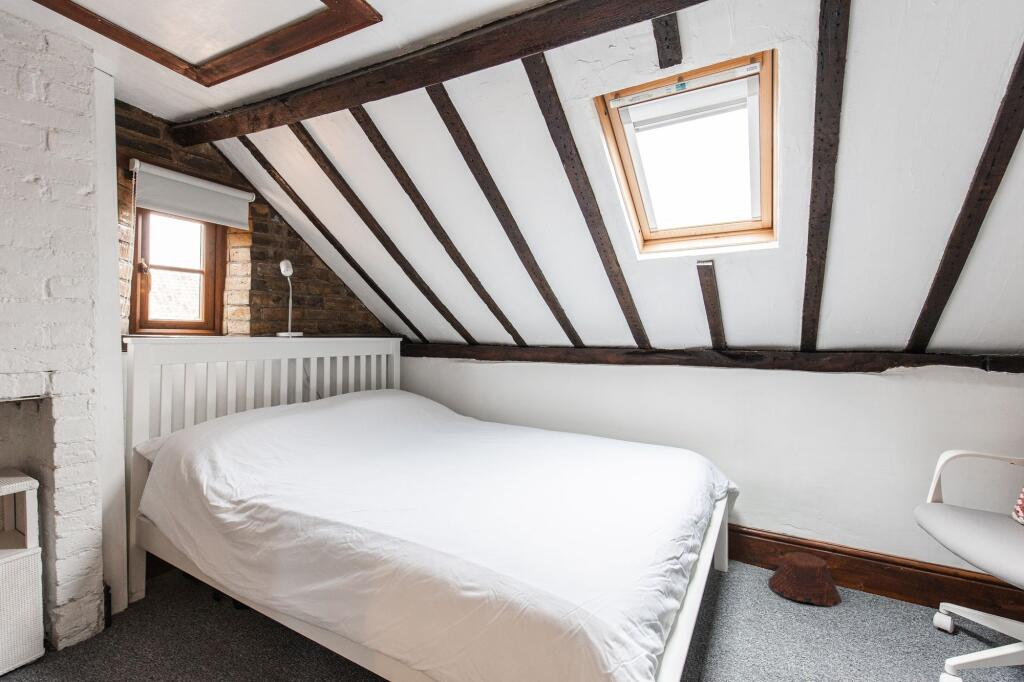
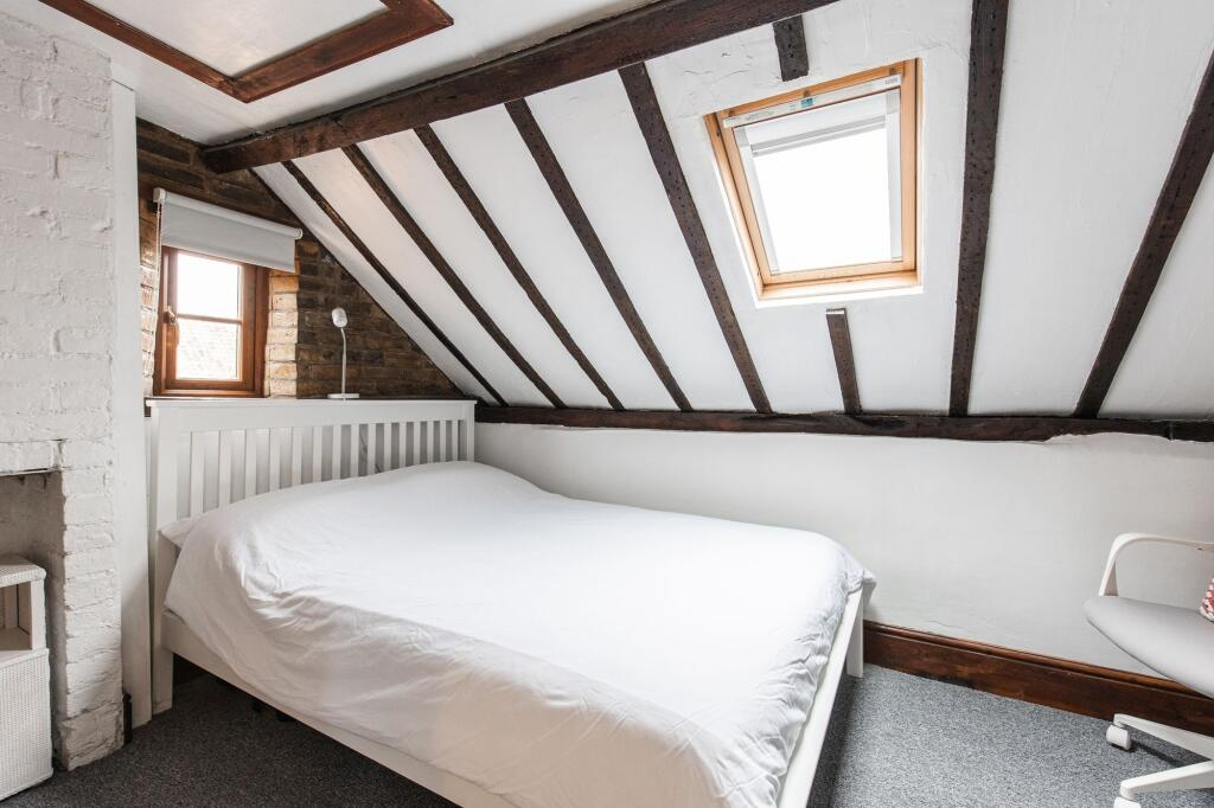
- woven basket [767,551,842,608]
